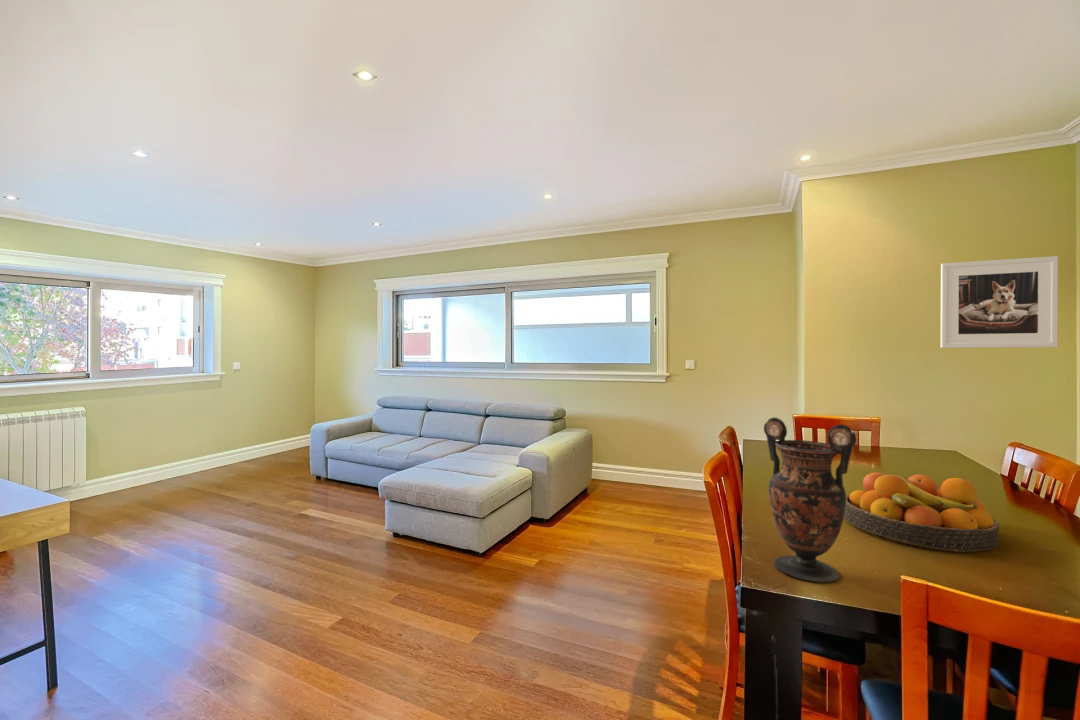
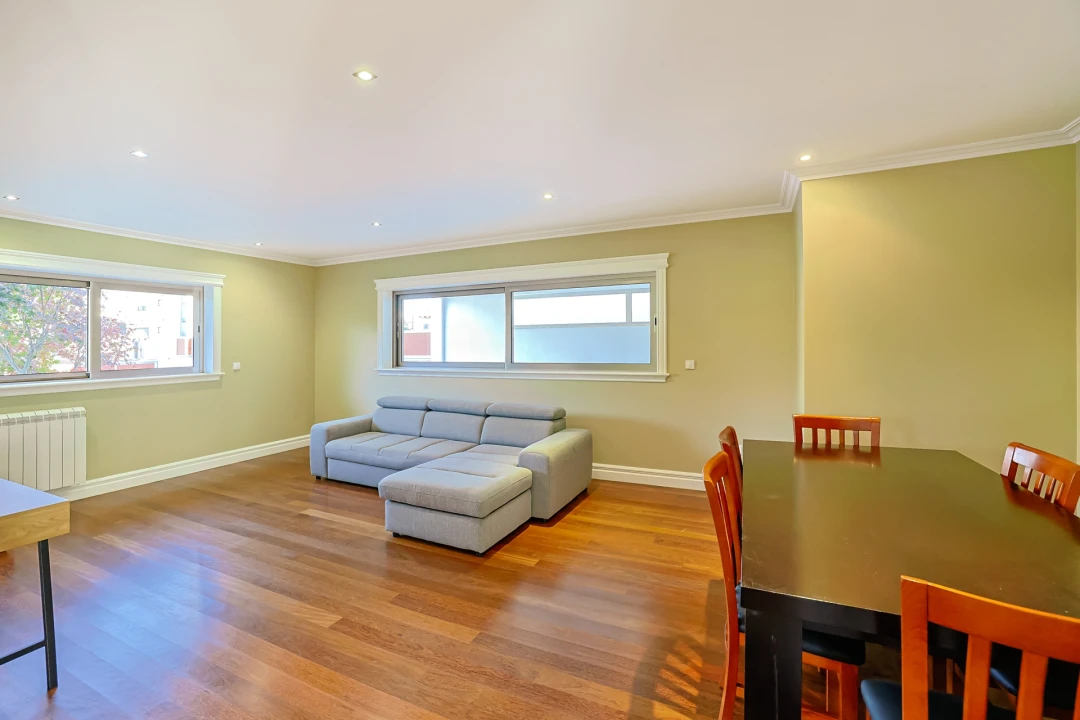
- vase [763,416,857,583]
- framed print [939,255,1059,349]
- fruit bowl [844,471,1000,553]
